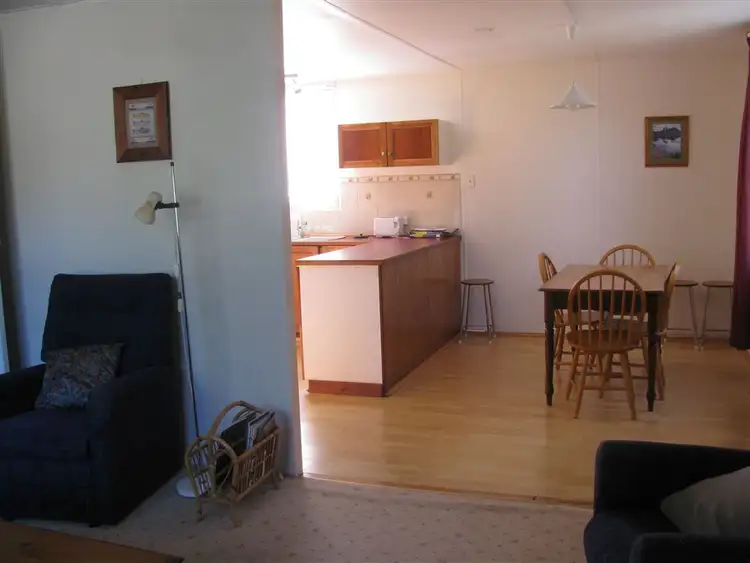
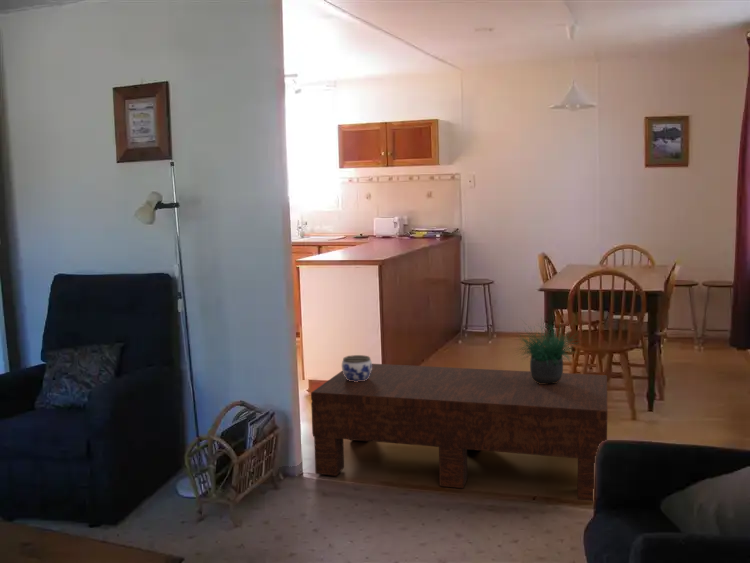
+ jar [341,354,373,382]
+ coffee table [310,363,608,502]
+ potted plant [513,310,584,384]
